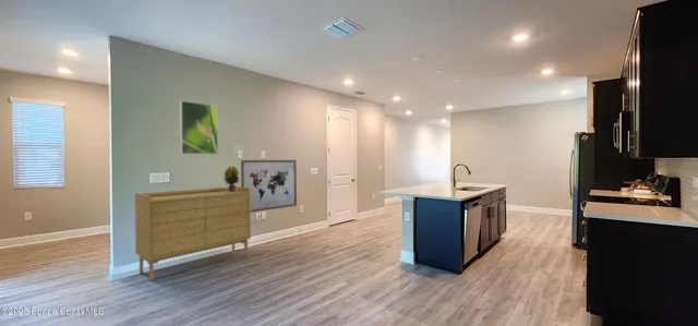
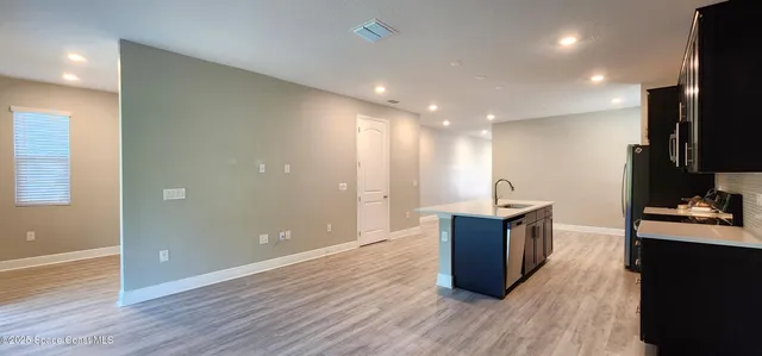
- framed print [179,99,219,155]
- sideboard [134,185,252,281]
- potted plant [221,165,240,192]
- wall art [240,159,298,214]
